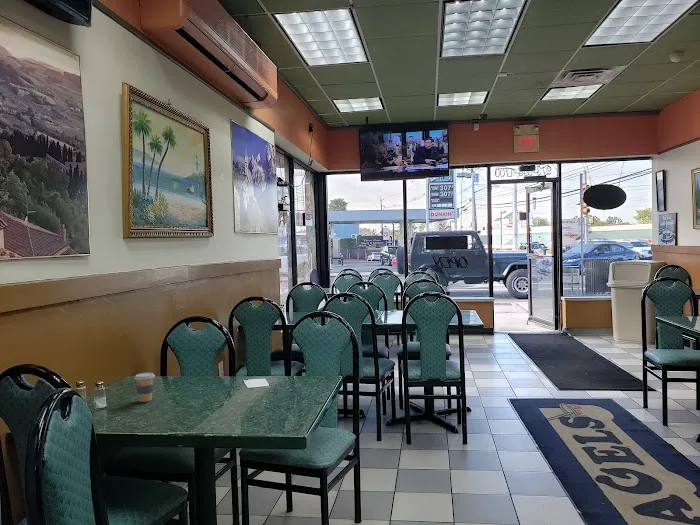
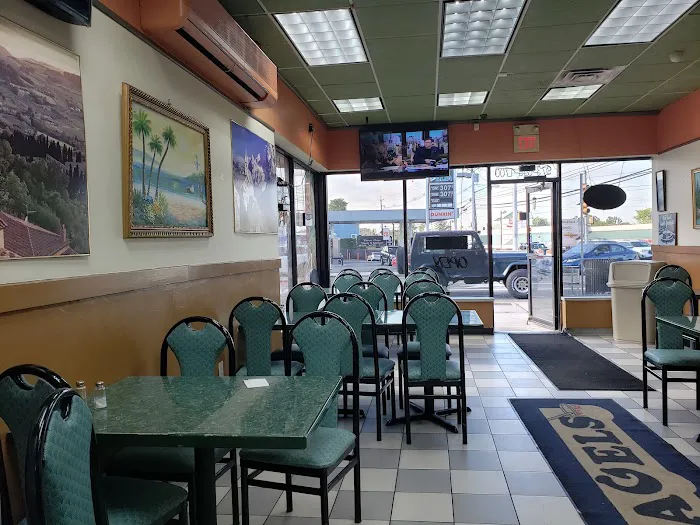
- coffee cup [133,372,156,403]
